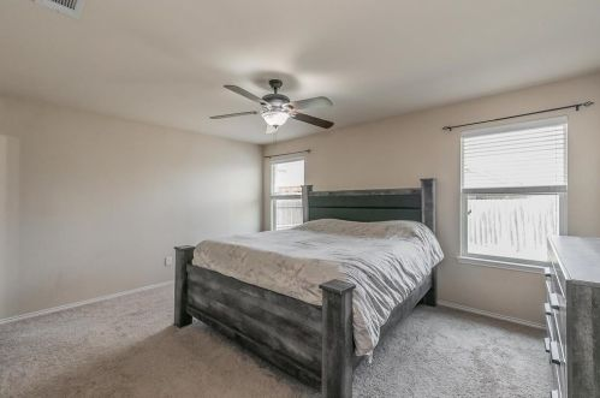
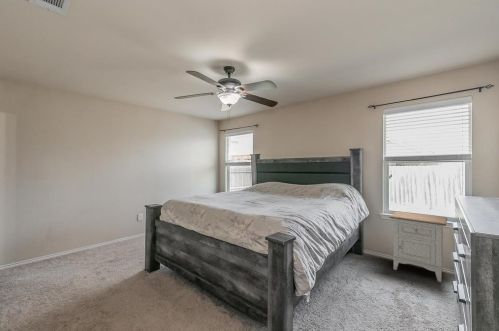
+ nightstand [388,210,448,283]
